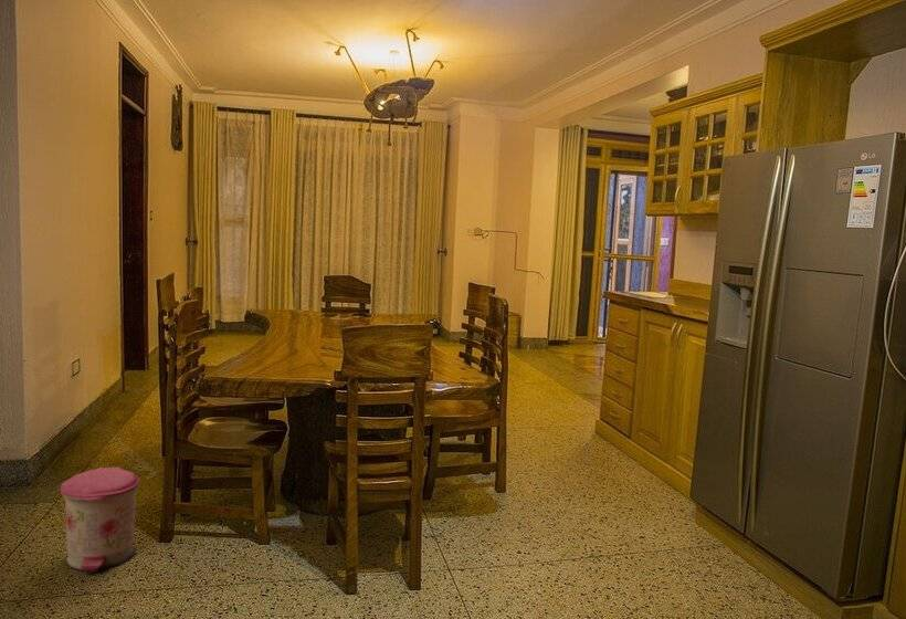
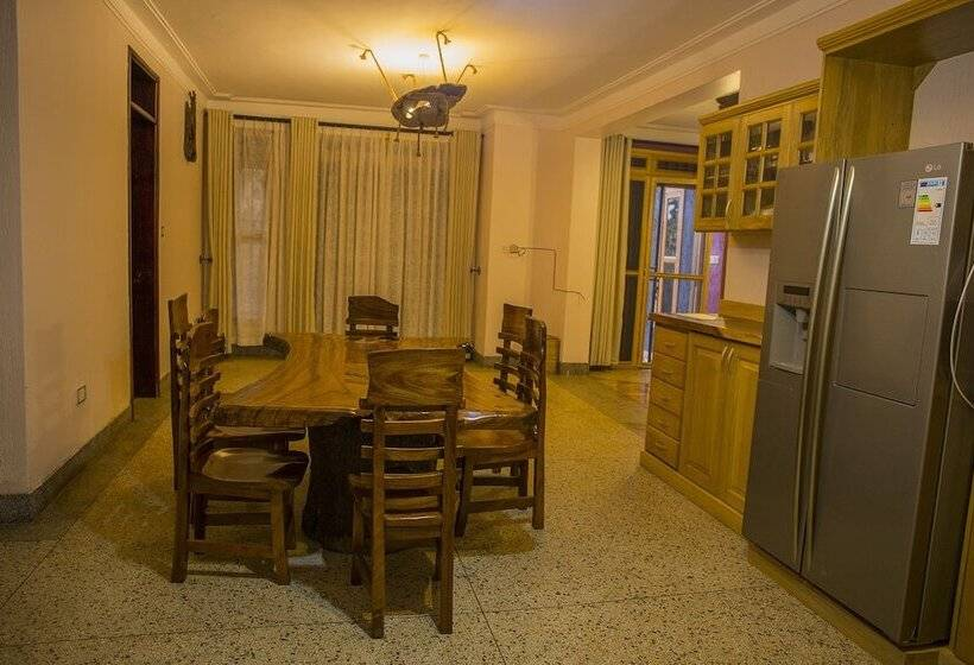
- trash can [60,466,140,575]
